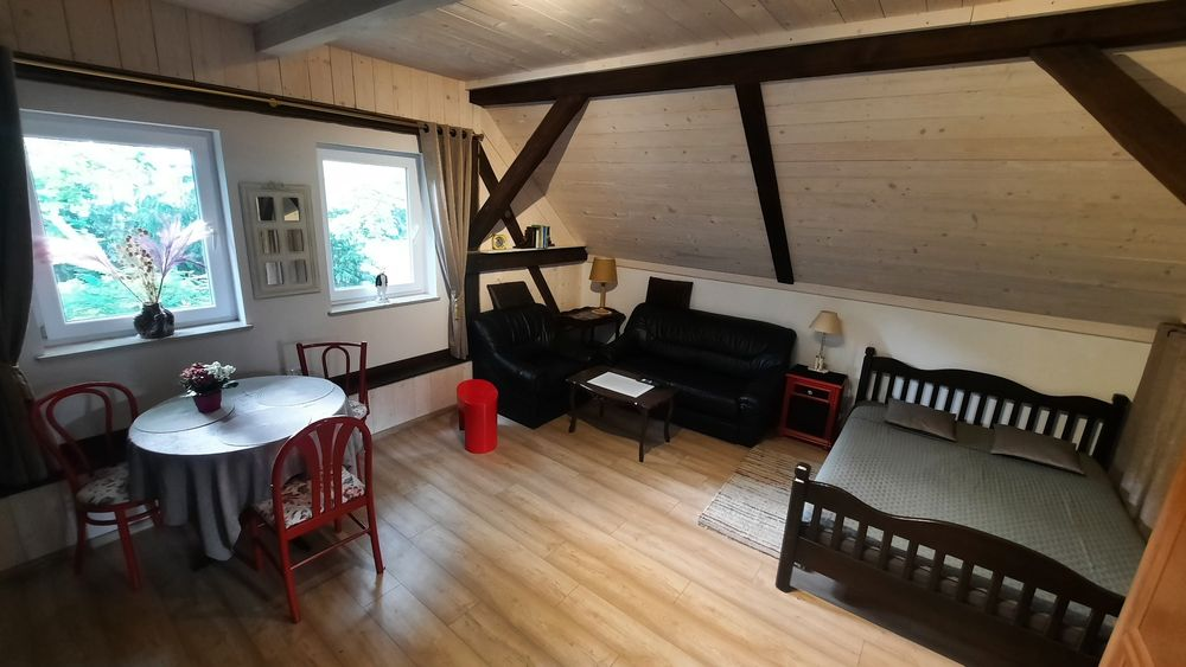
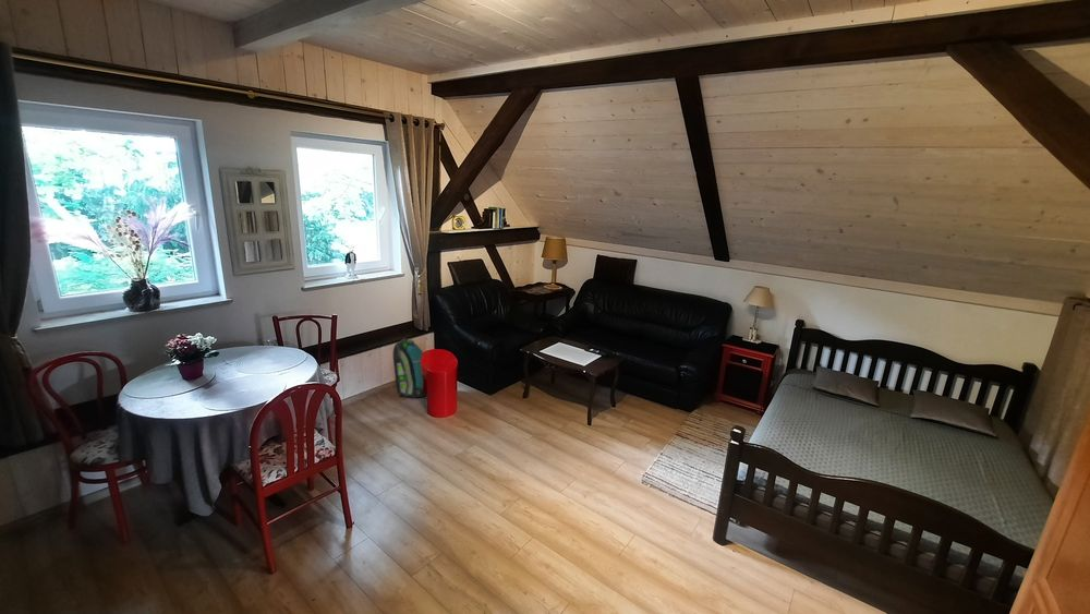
+ backpack [391,337,427,399]
